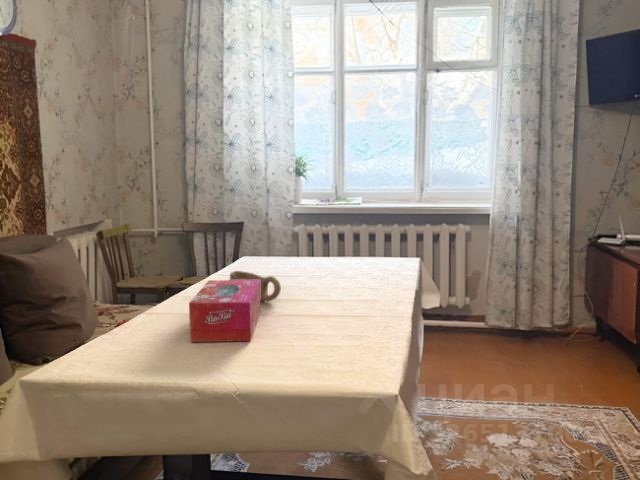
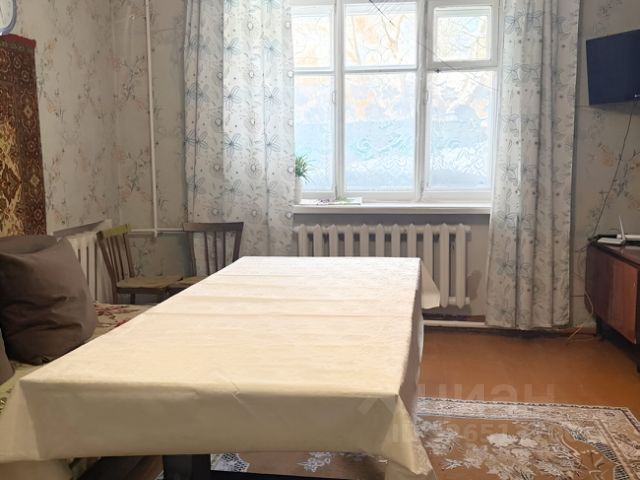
- tissue box [188,279,261,343]
- bowl [228,270,282,302]
